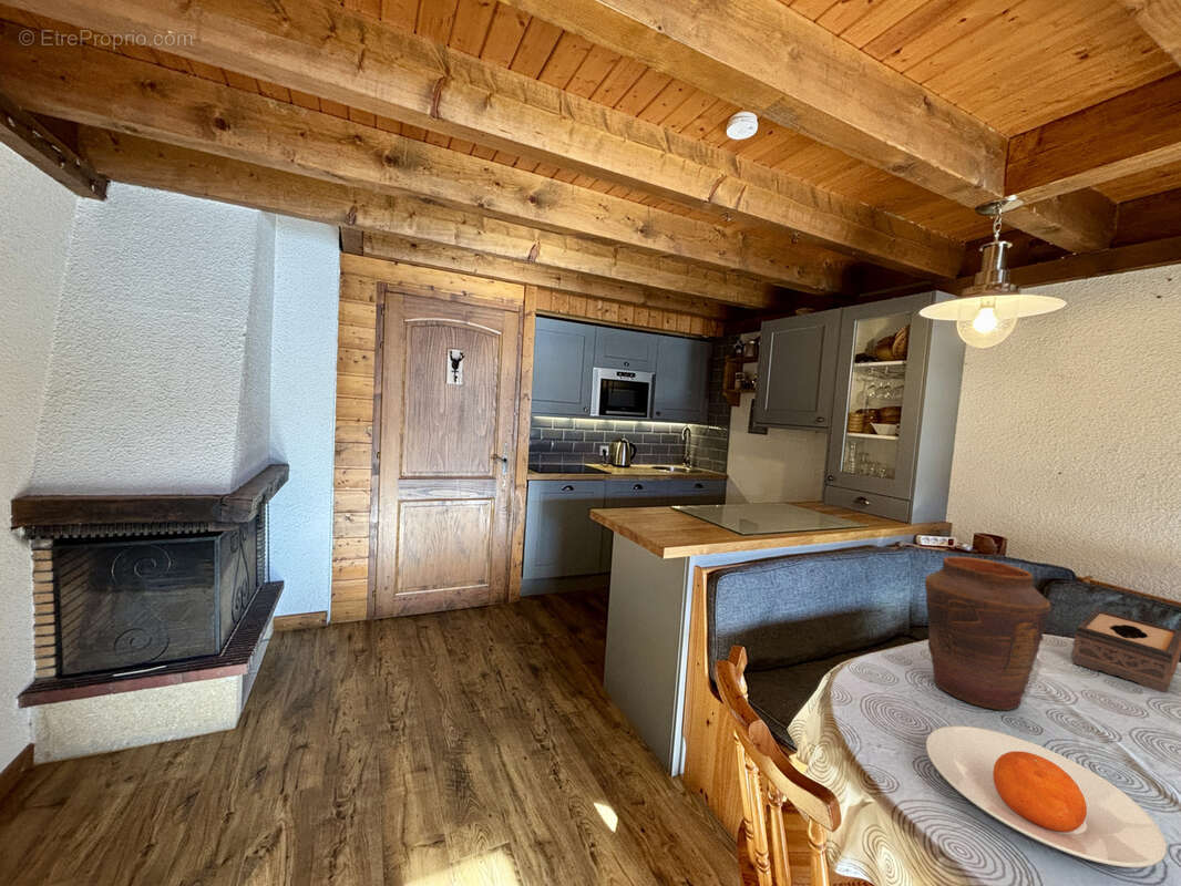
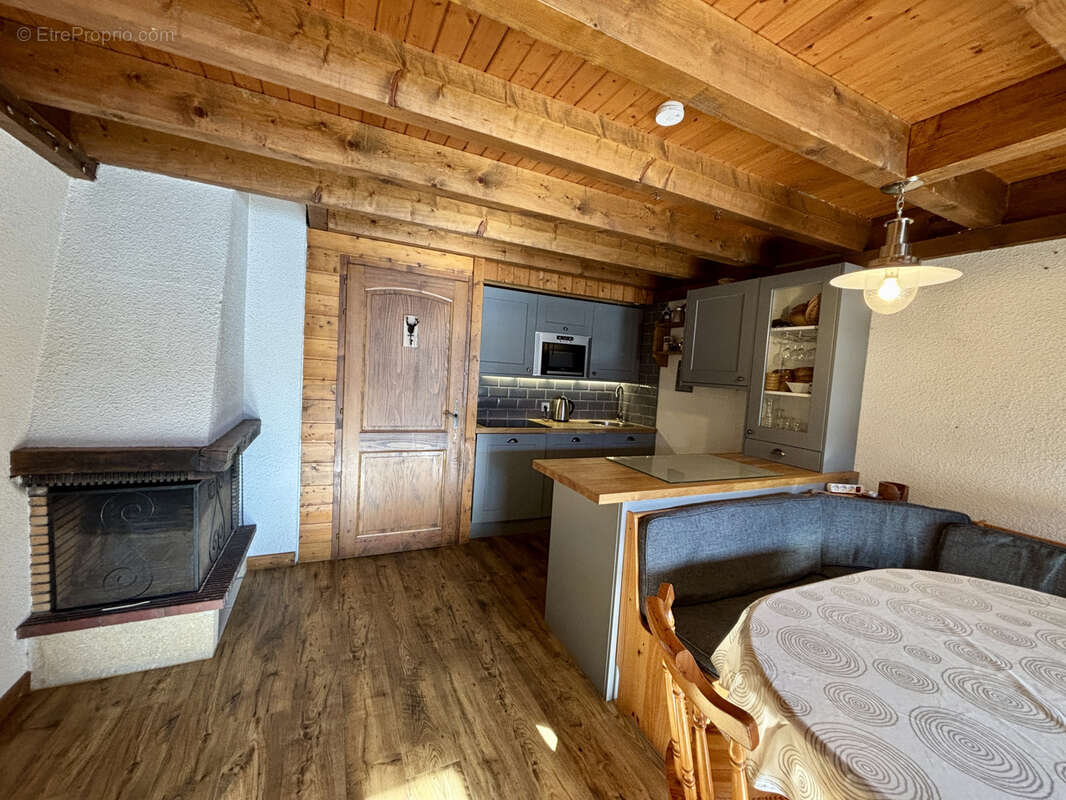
- tissue box [1071,608,1181,694]
- vase [923,556,1052,711]
- plate [925,724,1168,868]
